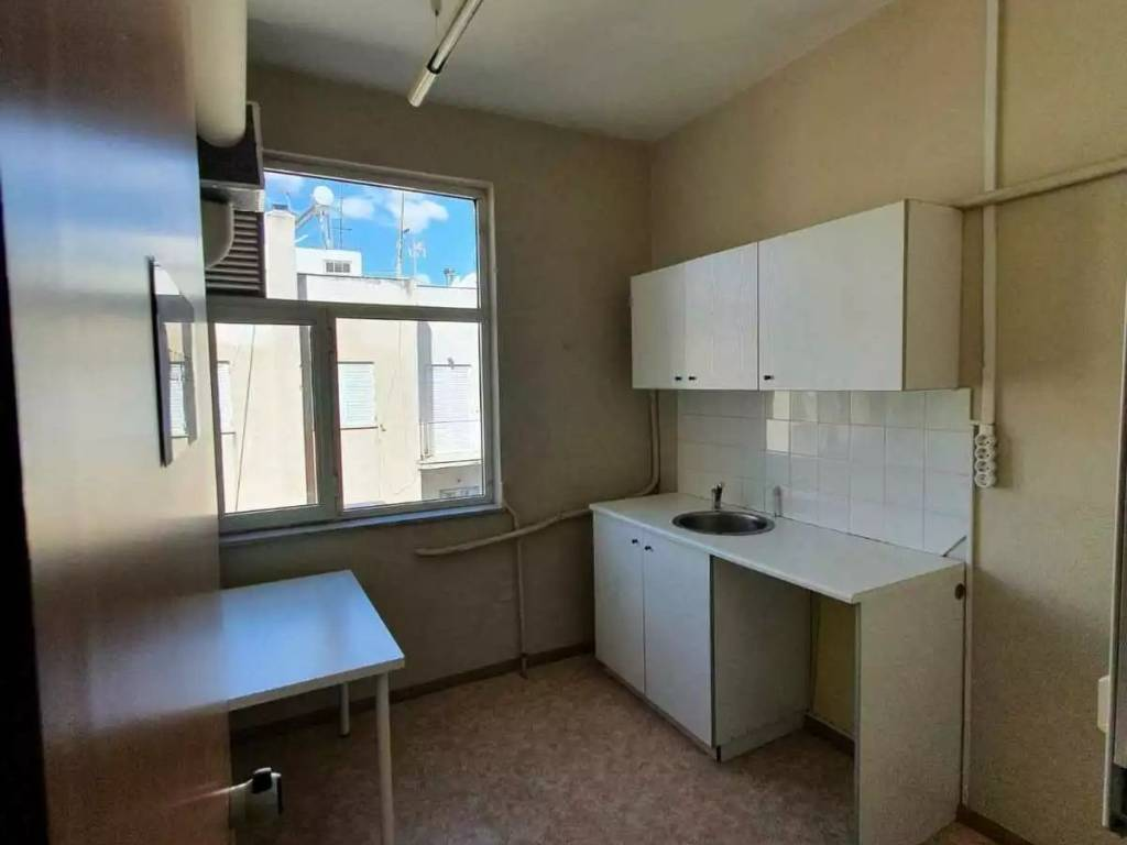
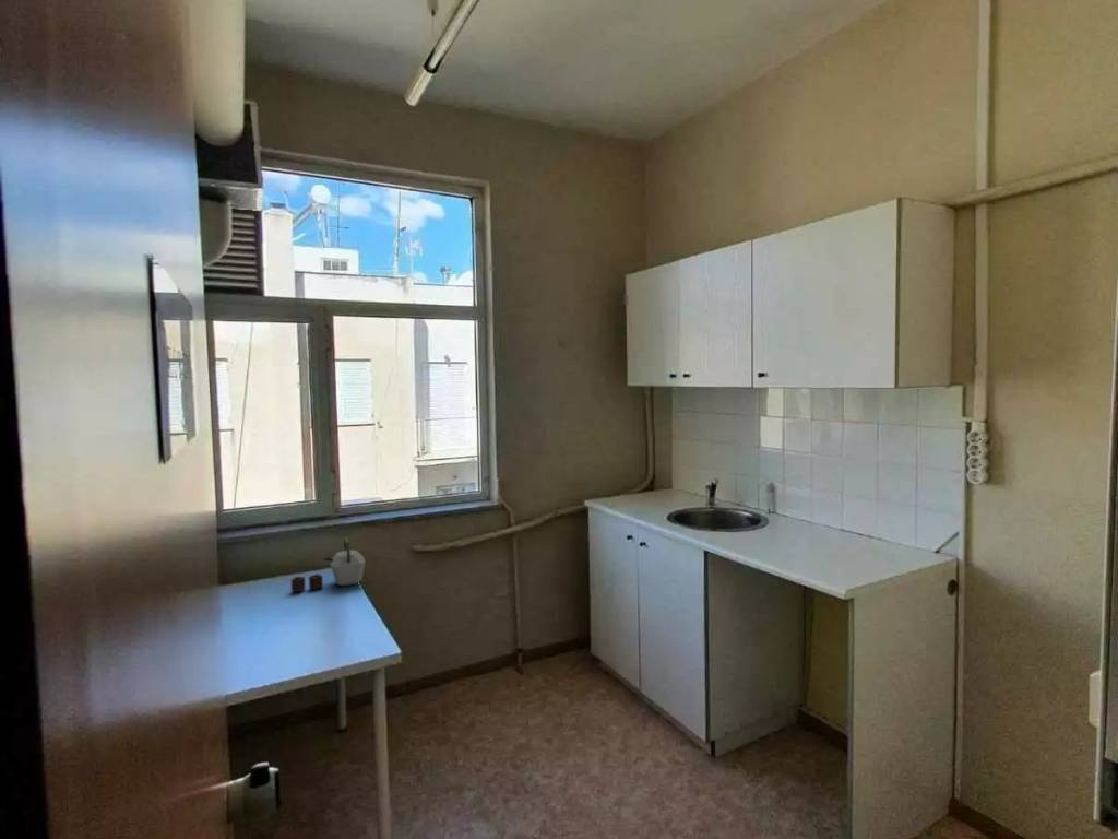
+ kettle [290,536,367,593]
